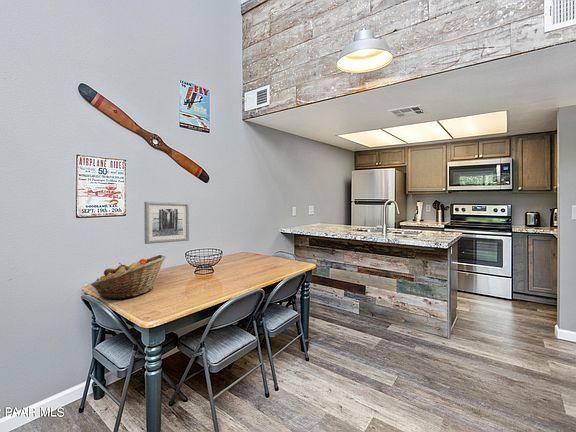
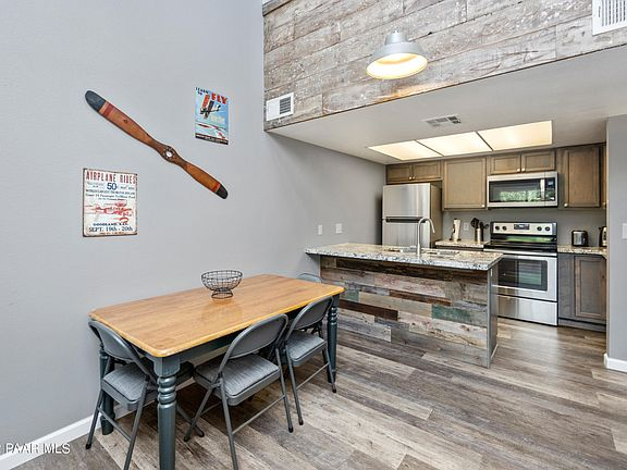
- fruit basket [90,254,166,300]
- wall art [143,201,190,245]
